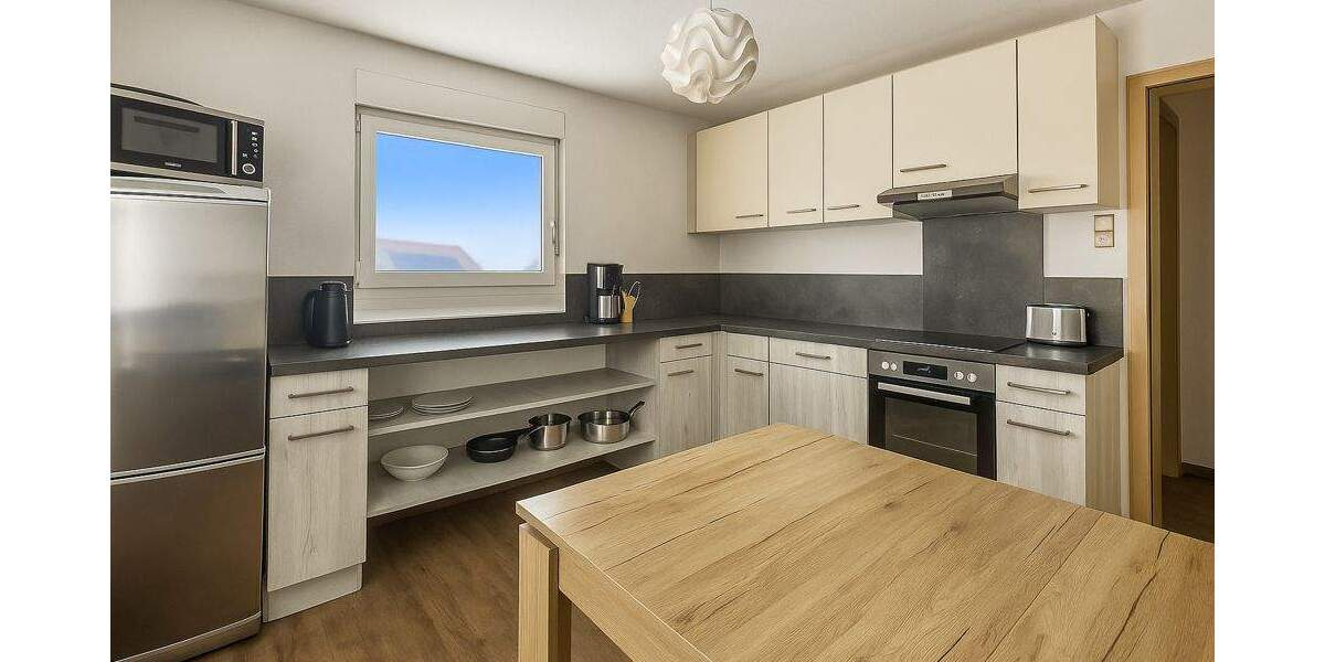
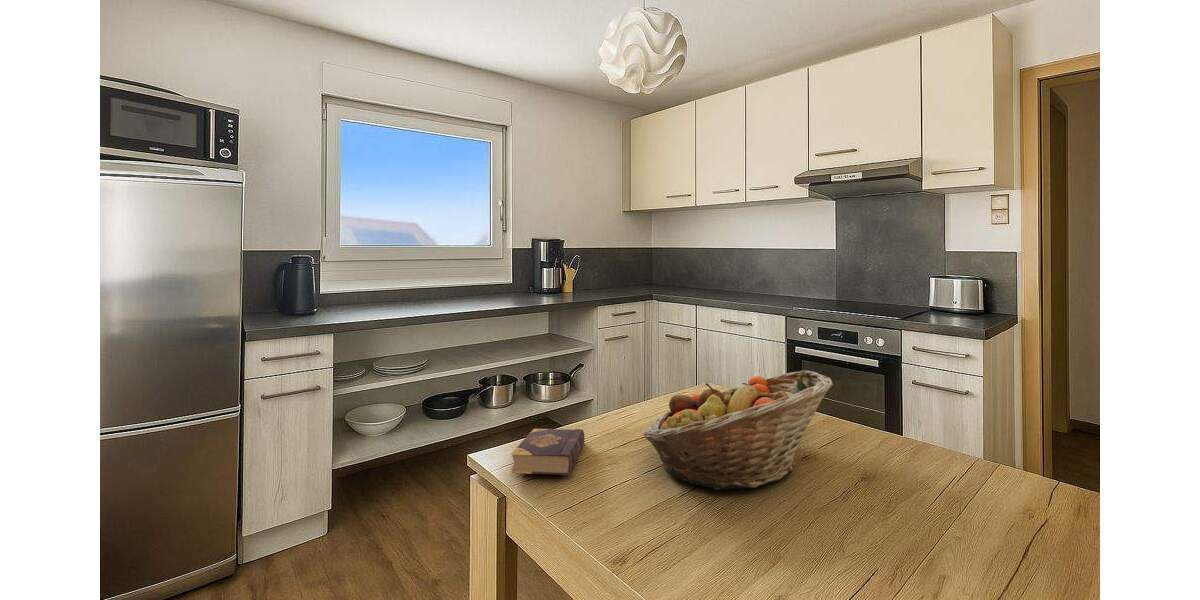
+ book [510,428,586,477]
+ fruit basket [643,369,834,491]
